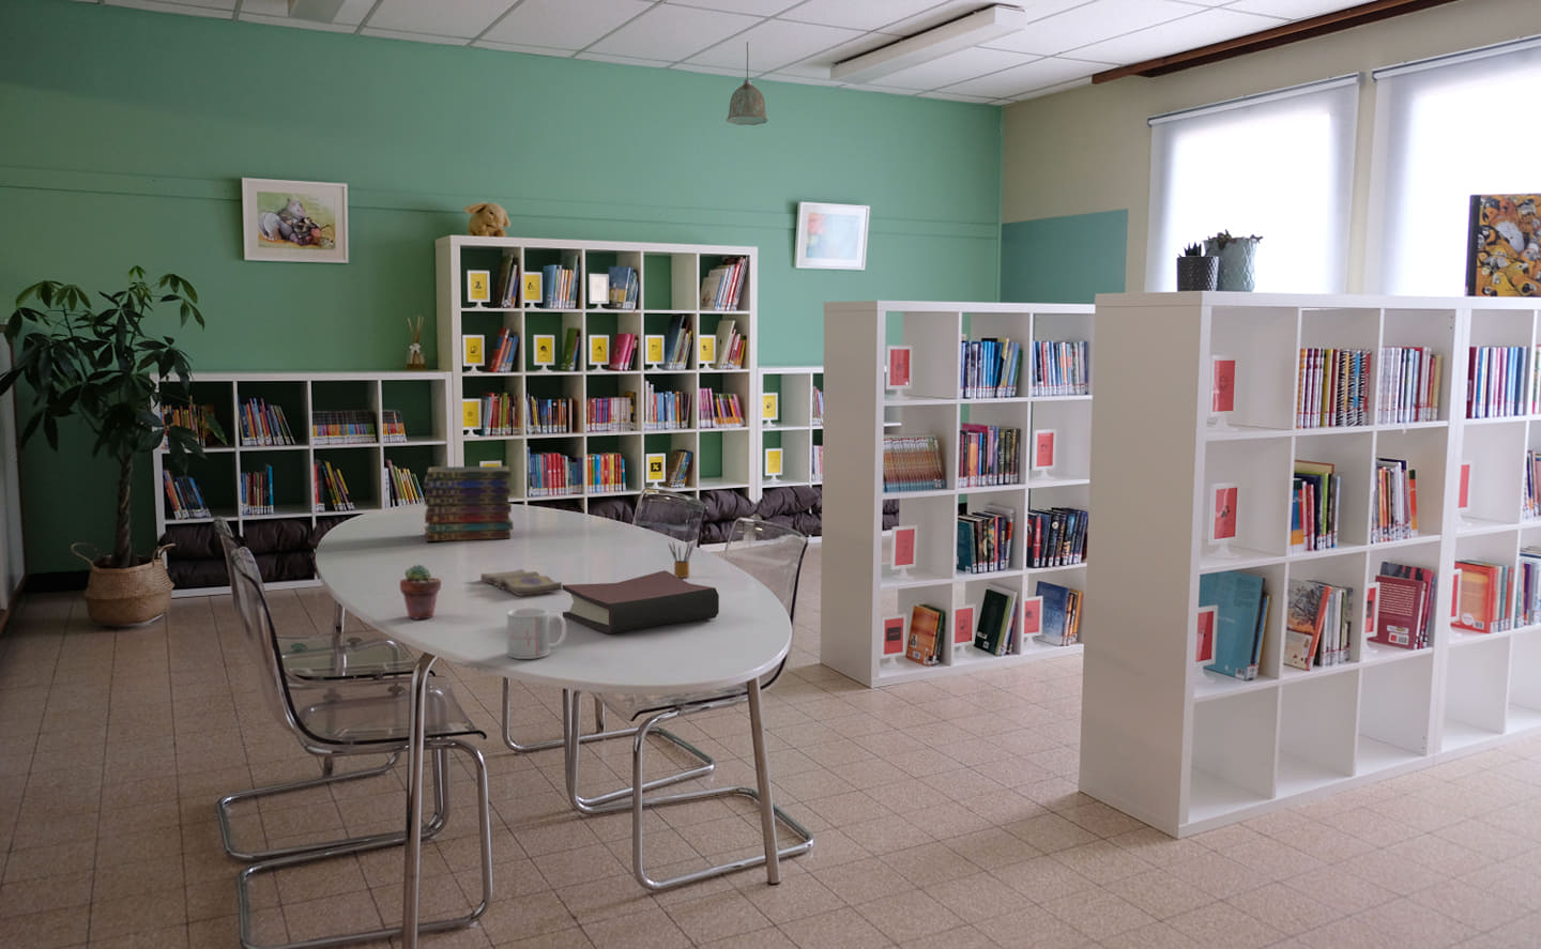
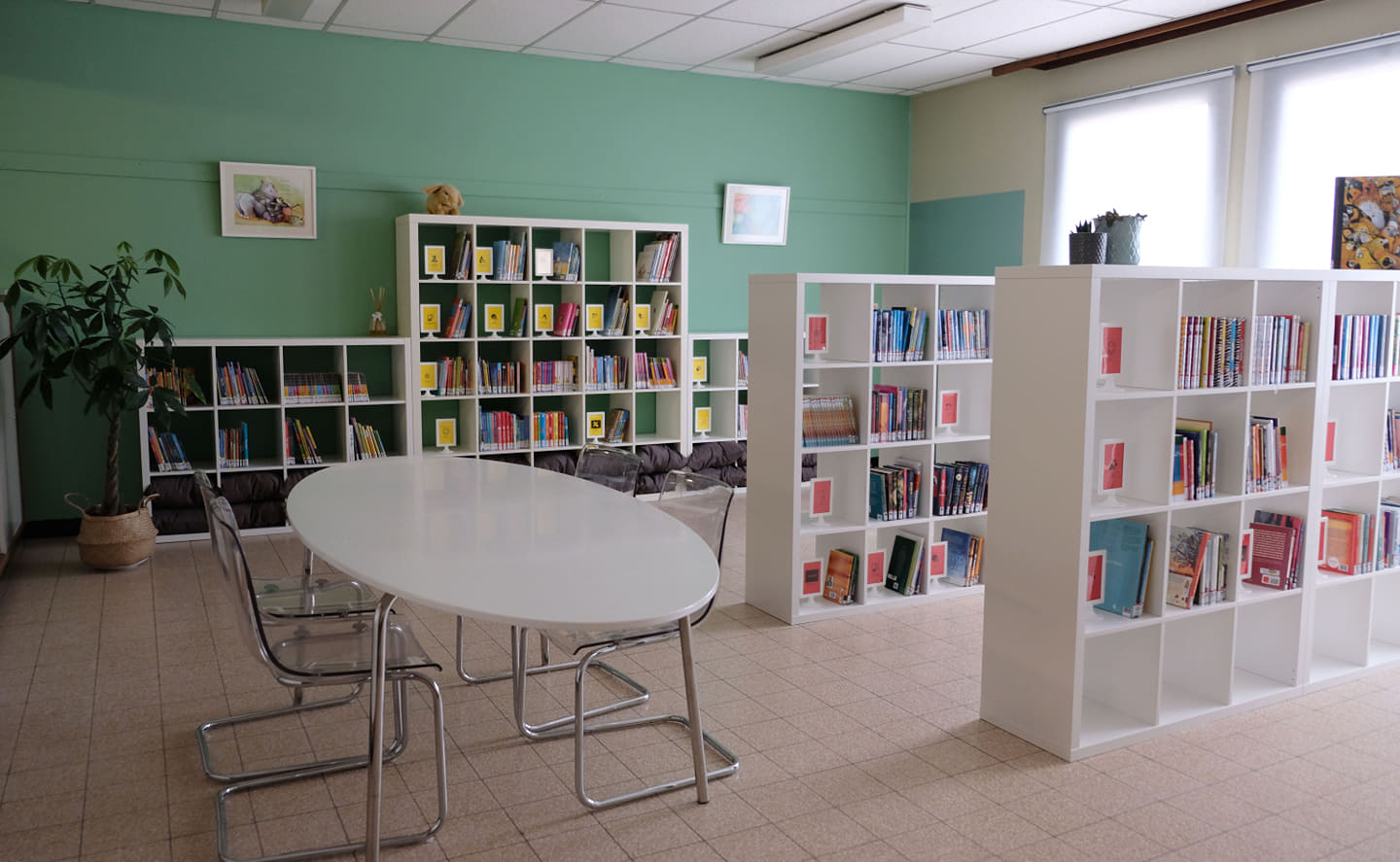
- mug [506,607,567,661]
- hardback book [561,569,720,634]
- pendant lamp [725,41,768,127]
- pencil box [668,539,697,579]
- diary [480,568,562,597]
- book stack [423,466,514,543]
- potted succulent [400,564,442,621]
